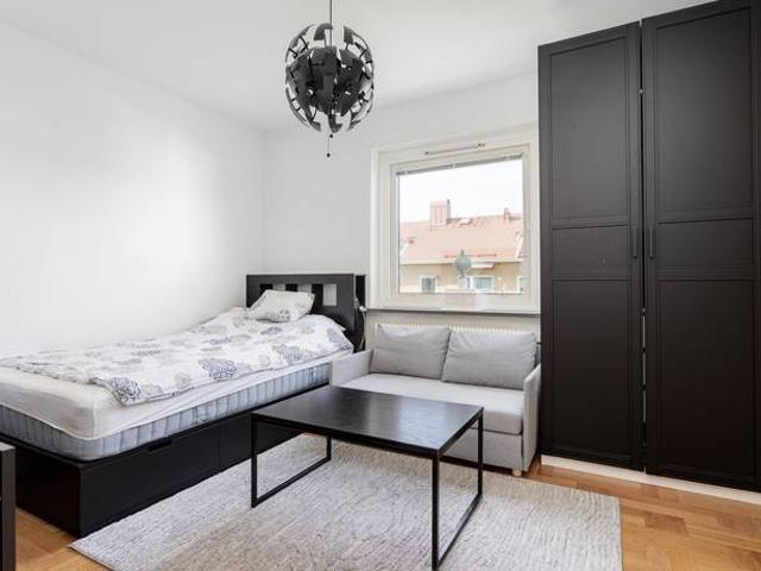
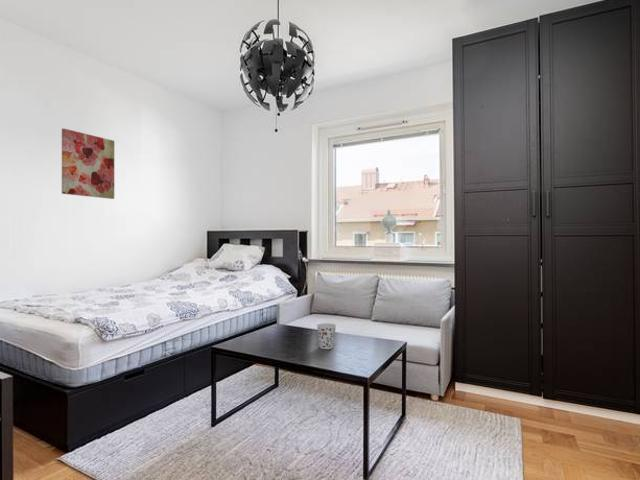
+ wall art [61,127,115,200]
+ cup [316,322,337,350]
